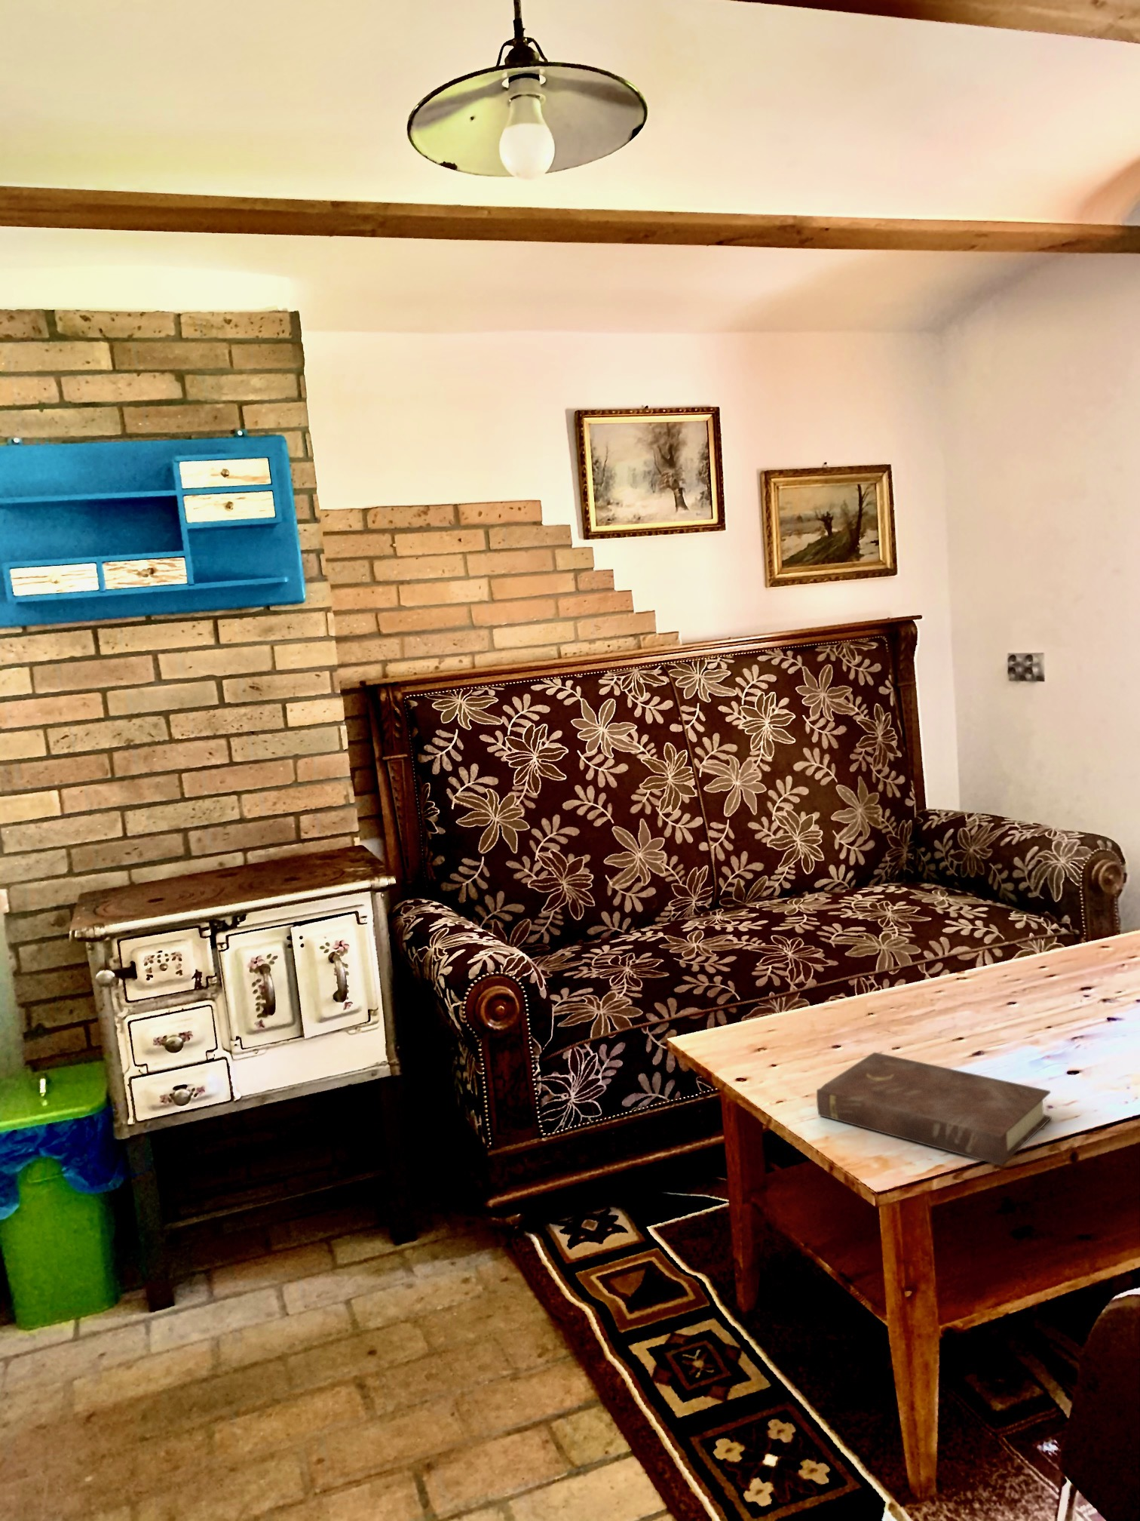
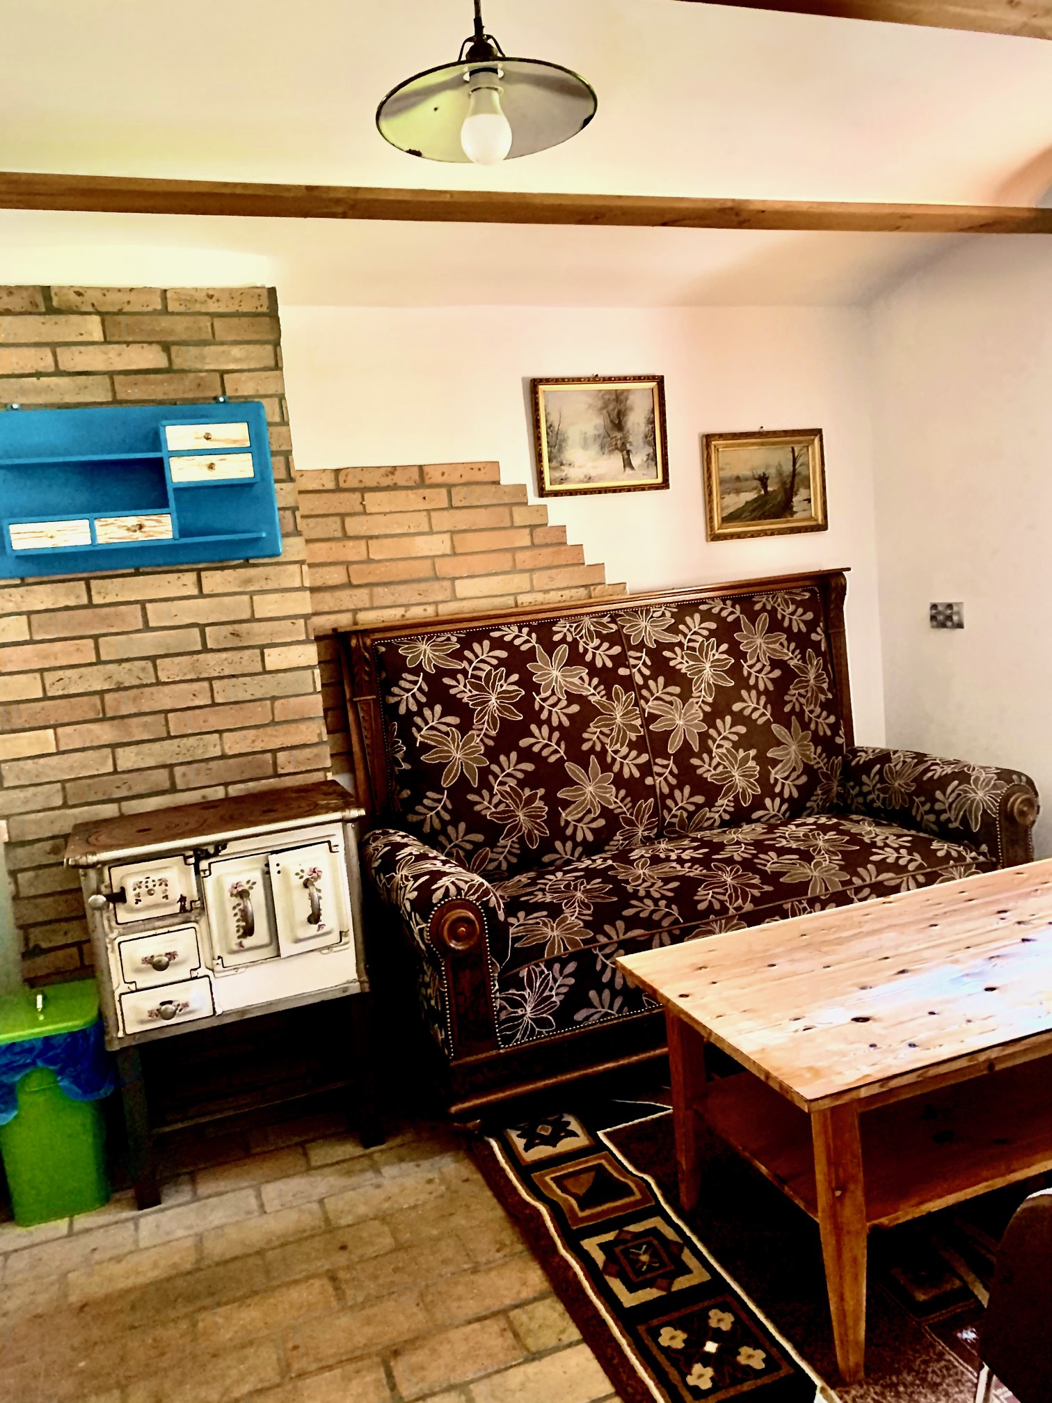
- book [815,1052,1053,1166]
